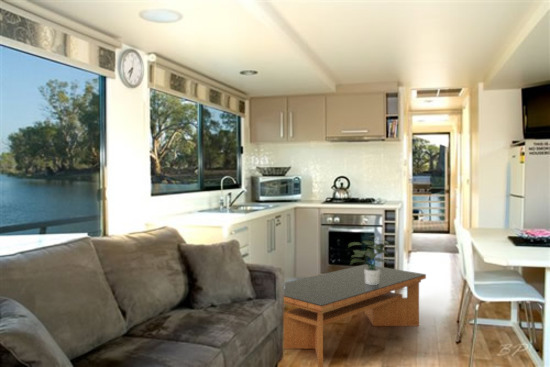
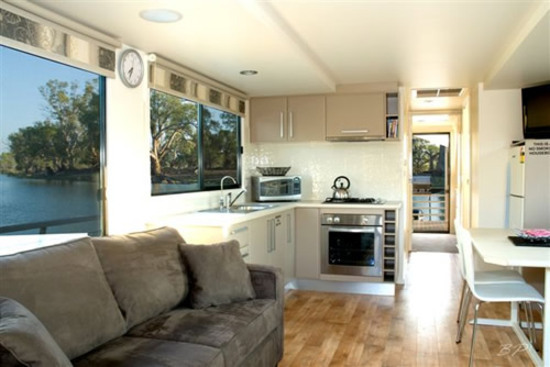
- coffee table [283,263,427,367]
- potted plant [347,235,391,285]
